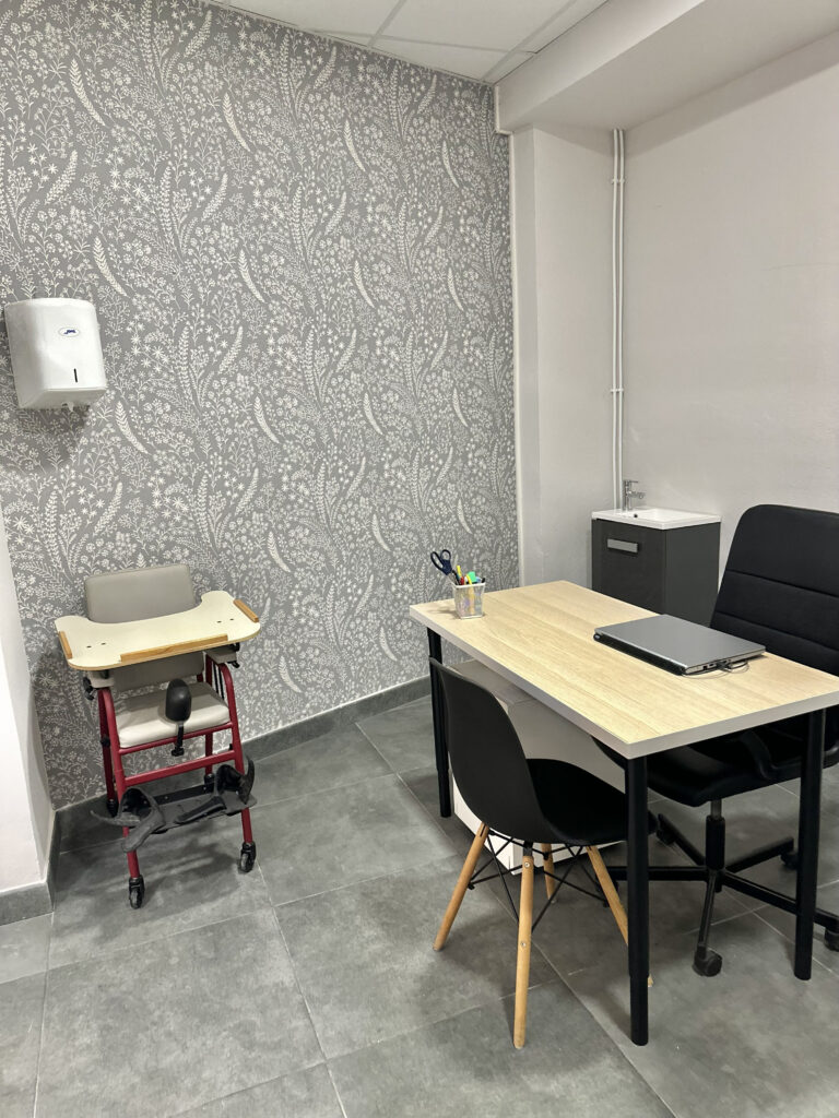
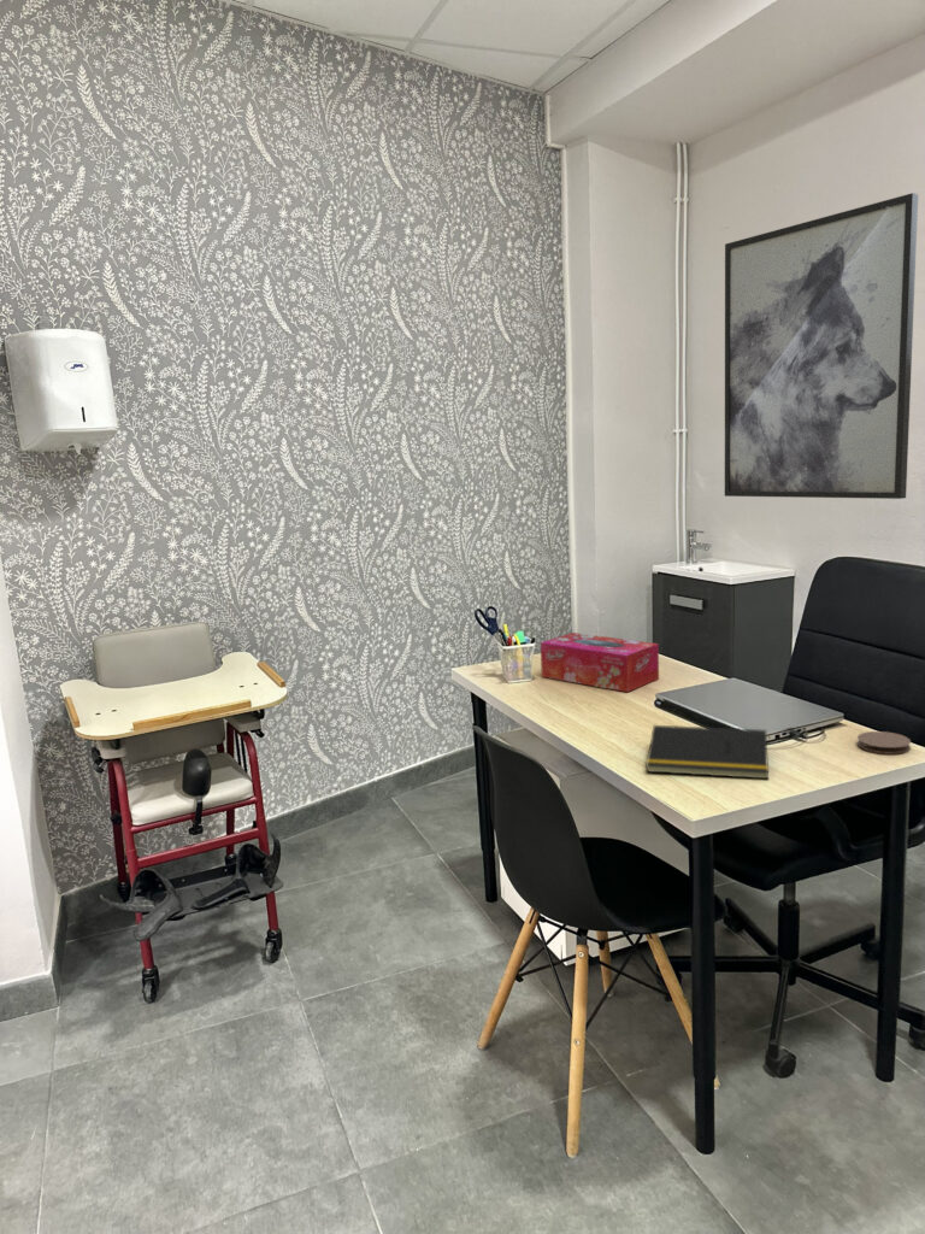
+ wall art [724,192,919,500]
+ notepad [644,724,770,780]
+ tissue box [540,631,660,693]
+ coaster [856,730,912,756]
